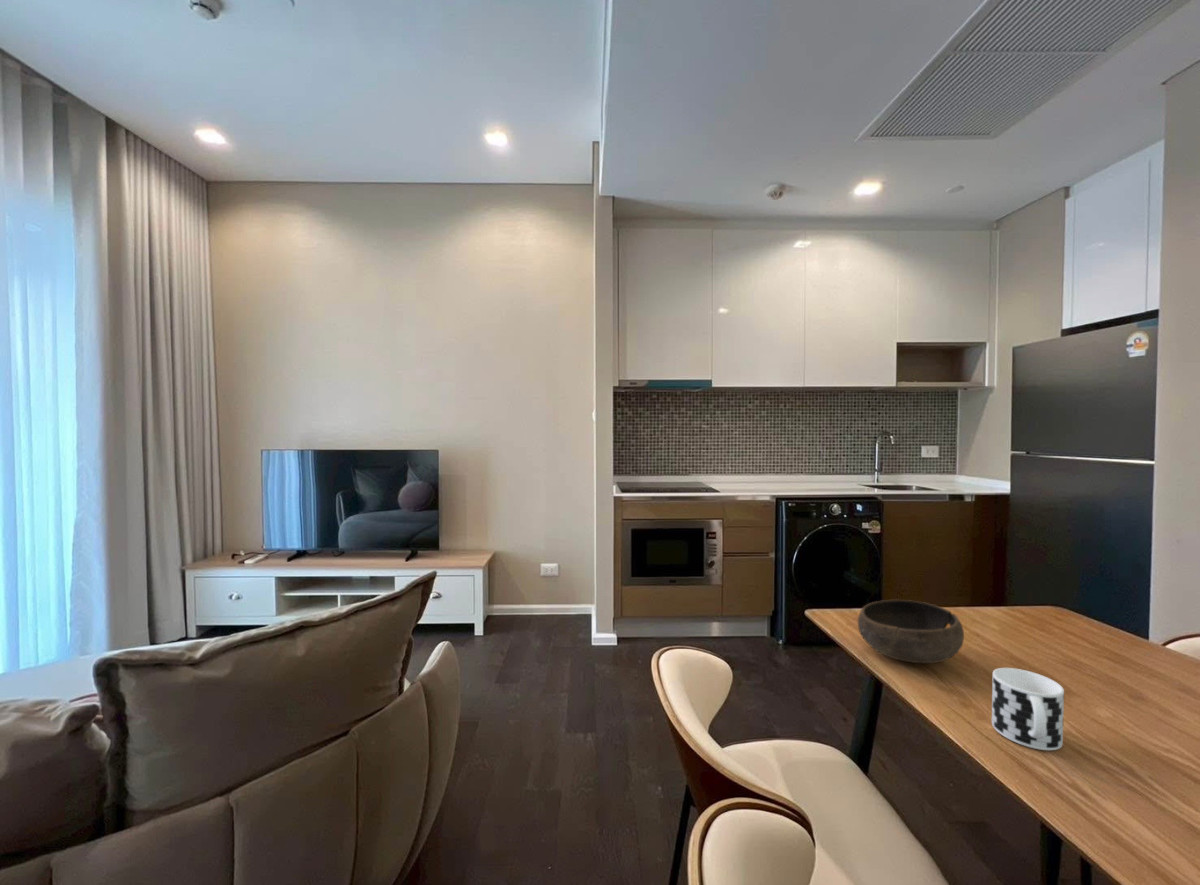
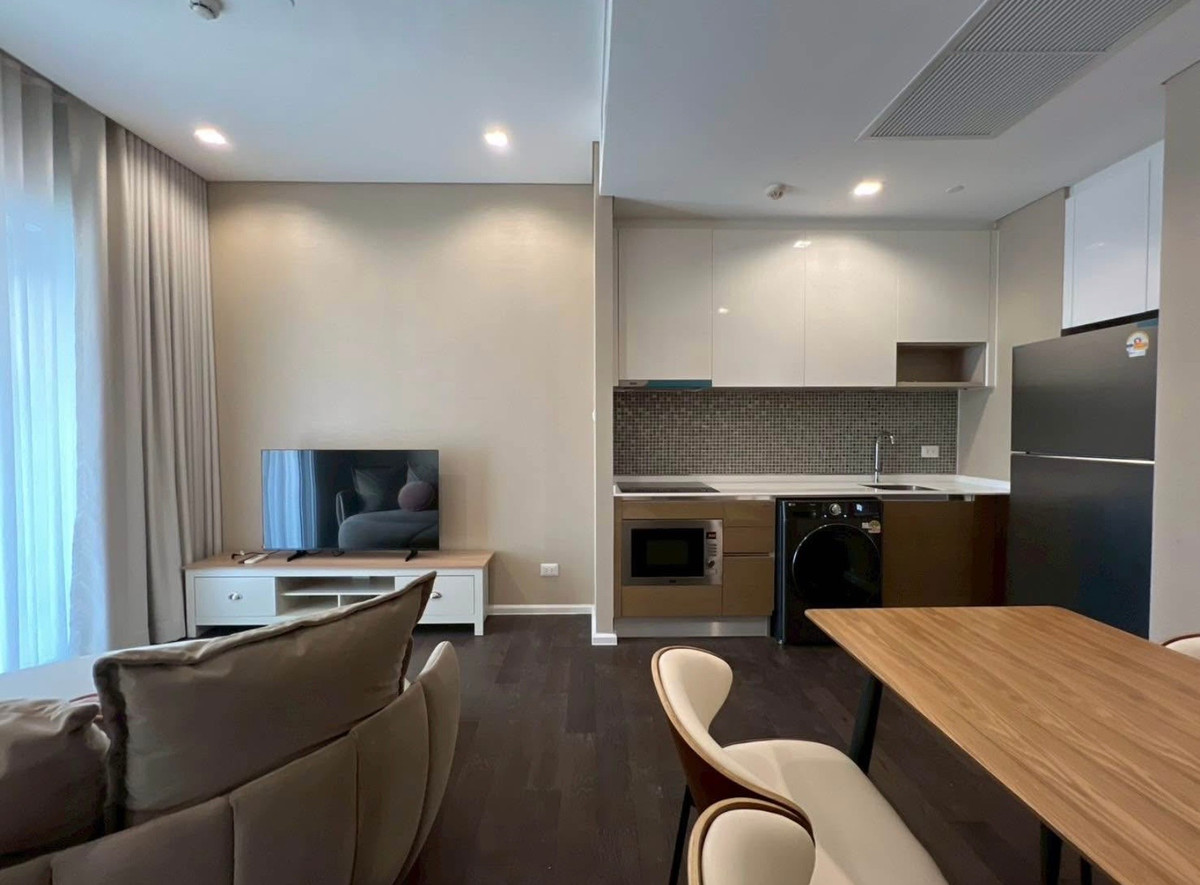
- bowl [857,599,965,664]
- cup [991,667,1065,751]
